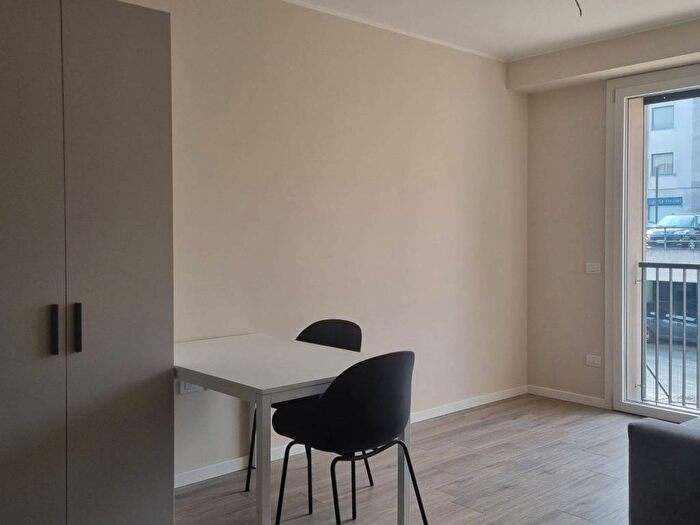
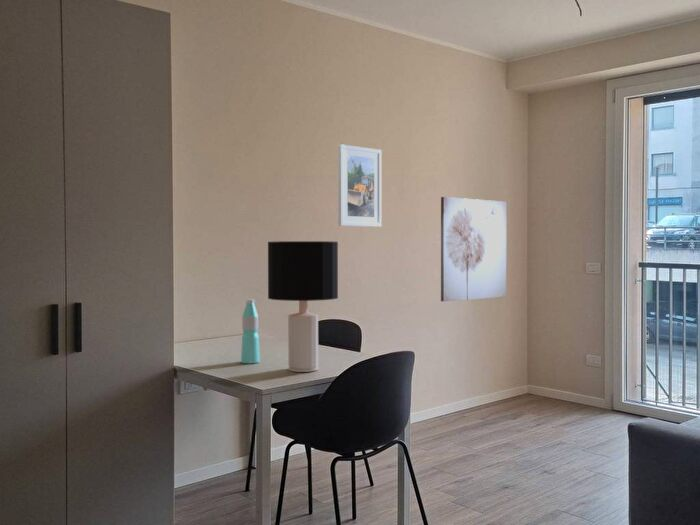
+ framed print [337,143,383,228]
+ water bottle [240,298,261,364]
+ wall art [440,196,507,302]
+ desk lamp [267,240,339,373]
